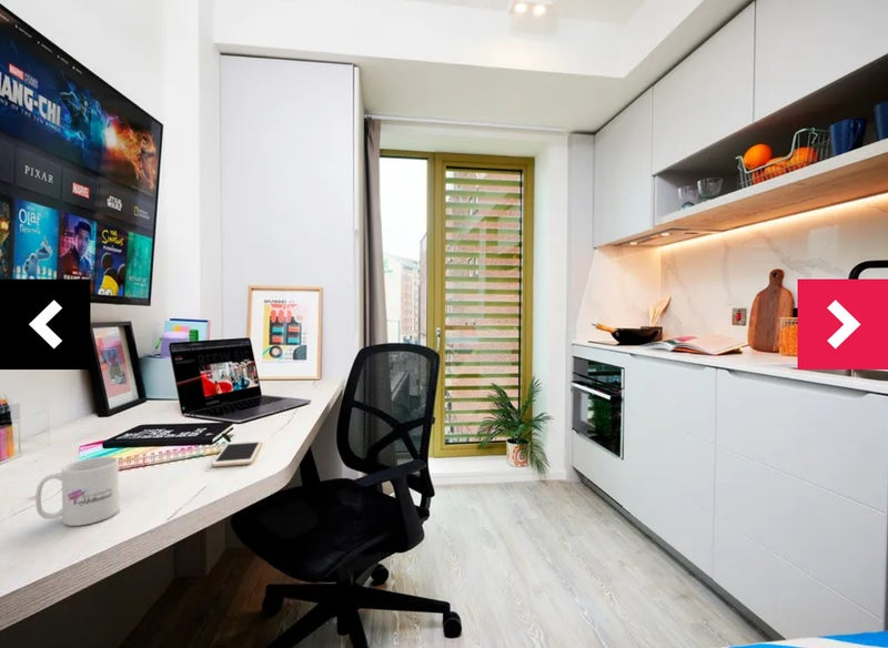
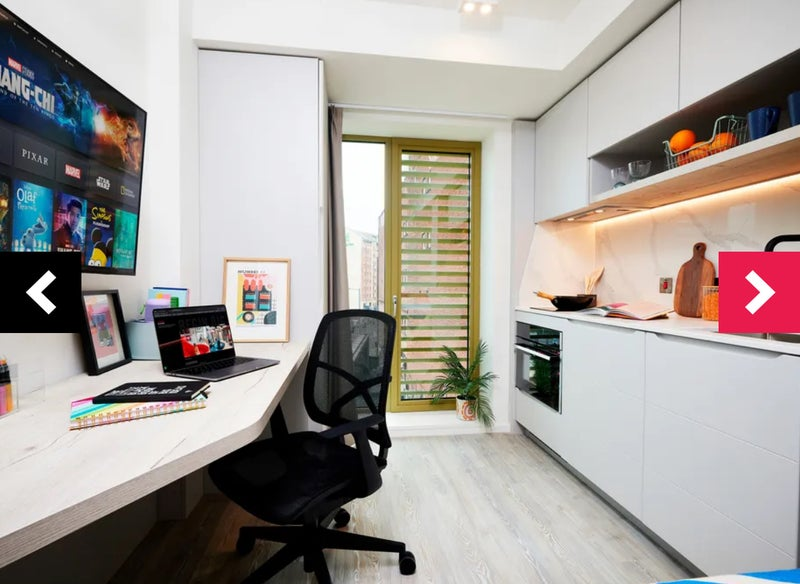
- mug [34,456,120,527]
- cell phone [211,439,263,467]
